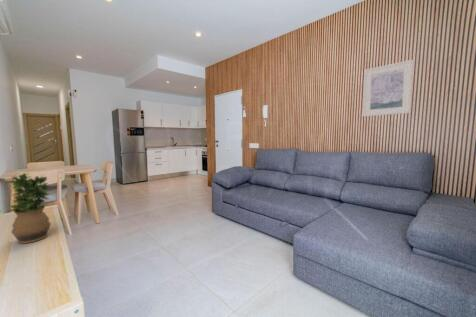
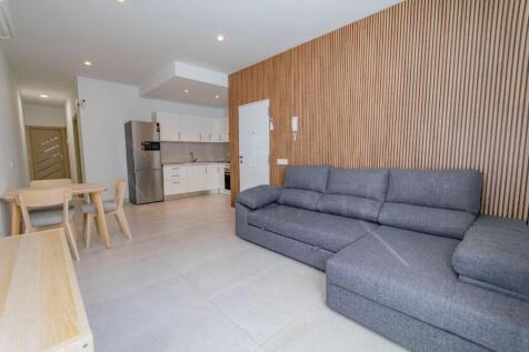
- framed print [362,58,414,118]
- potted plant [5,171,54,245]
